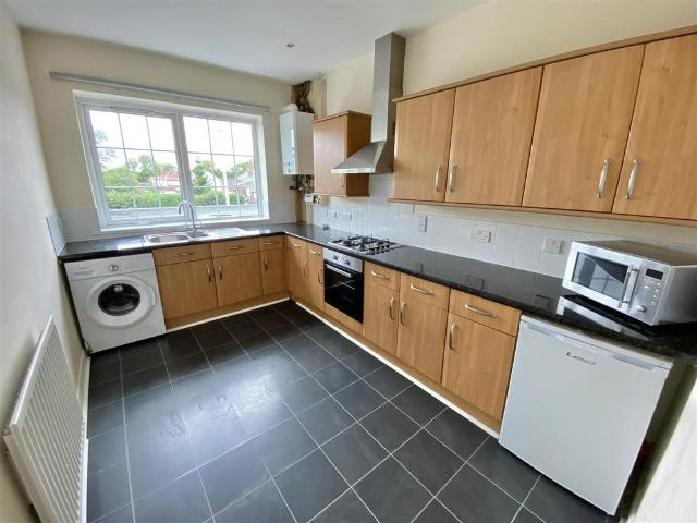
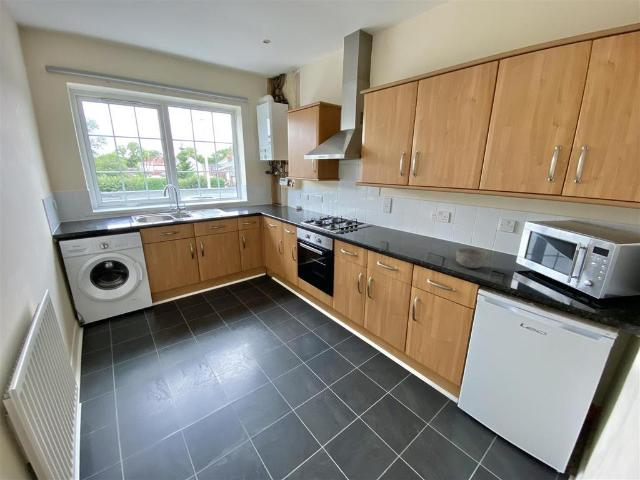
+ bowl [455,247,490,269]
